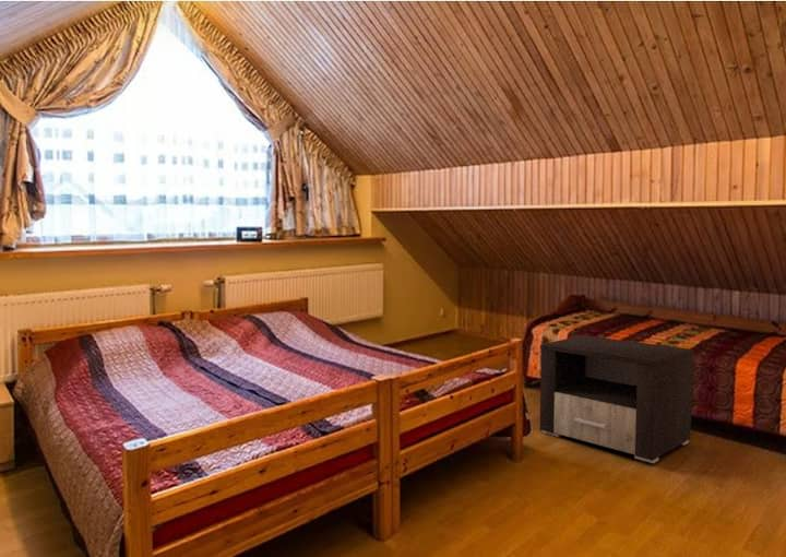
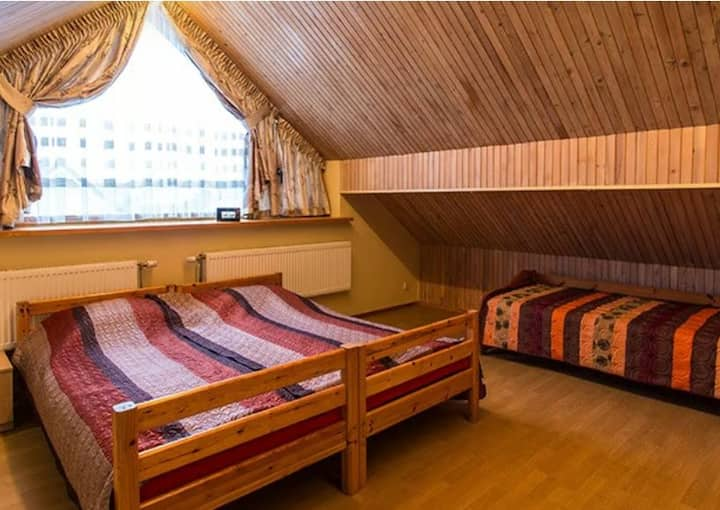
- nightstand [539,334,694,464]
